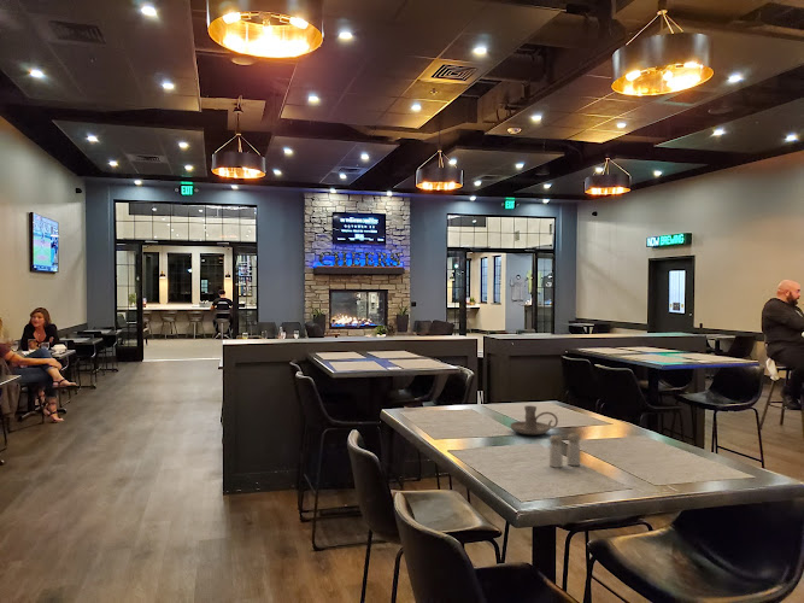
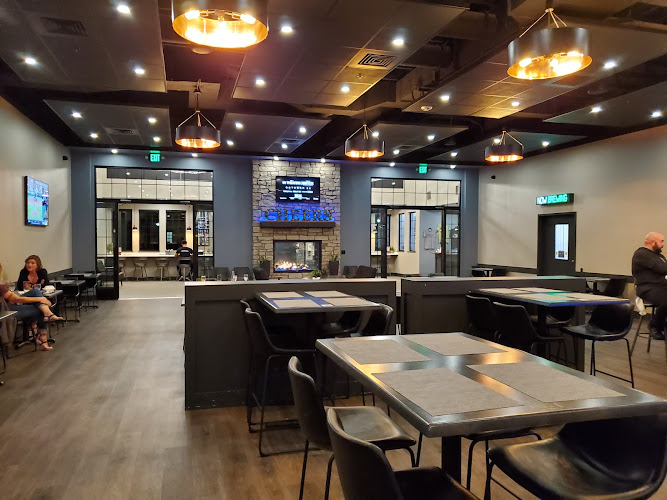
- salt and pepper shaker [548,433,581,469]
- candle holder [509,404,559,435]
